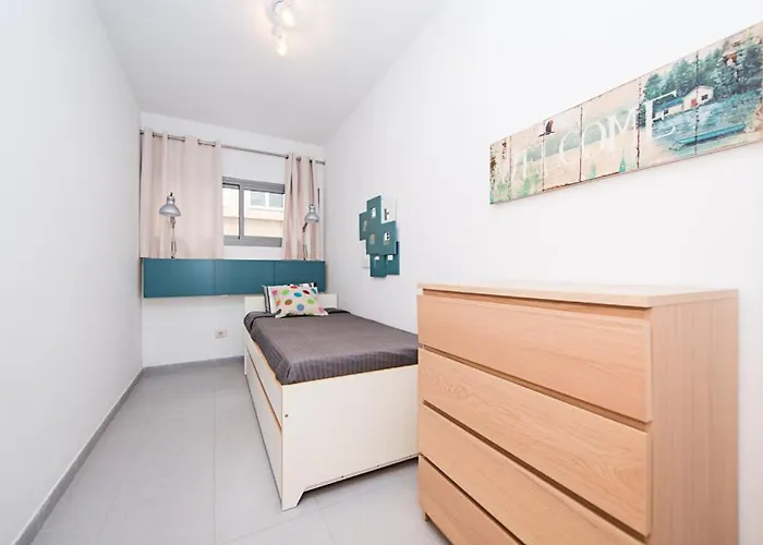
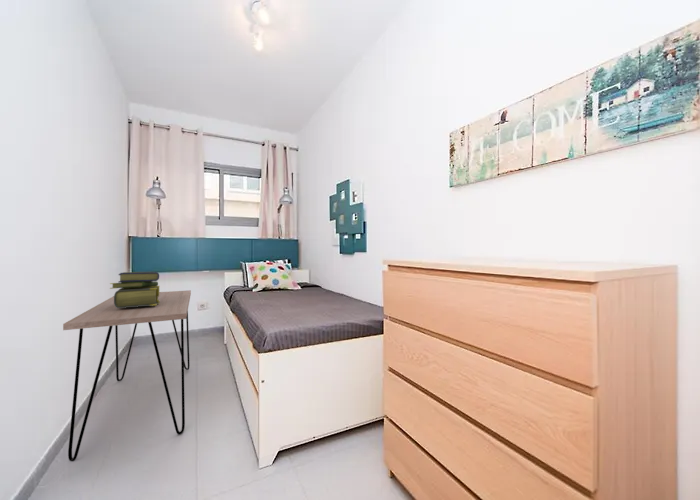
+ desk [62,289,192,462]
+ stack of books [109,271,161,308]
